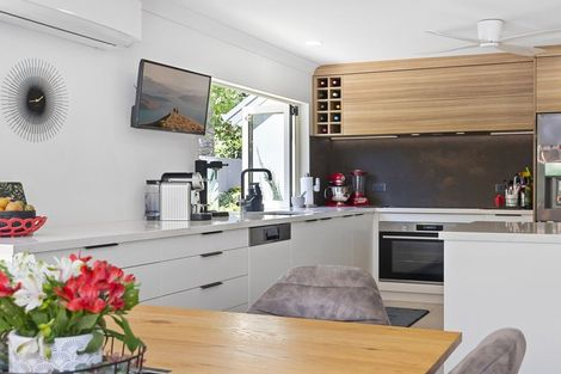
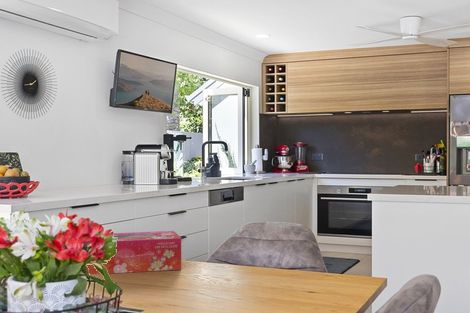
+ tissue box [87,230,182,276]
